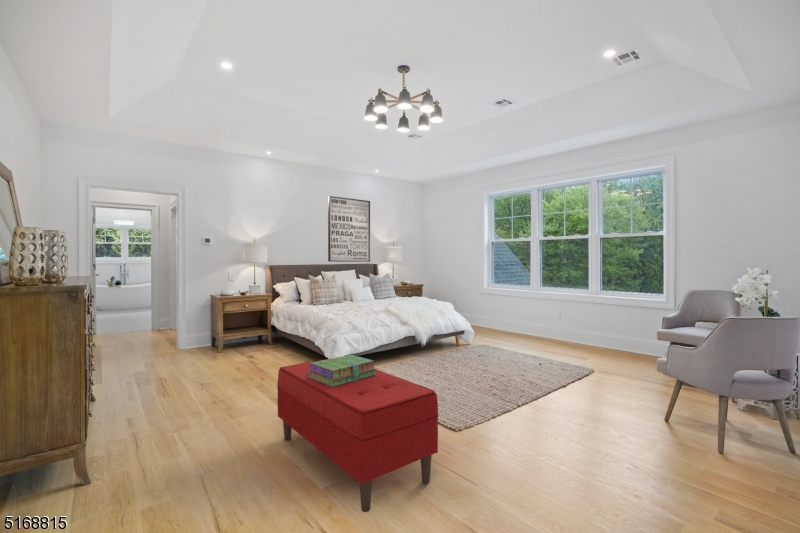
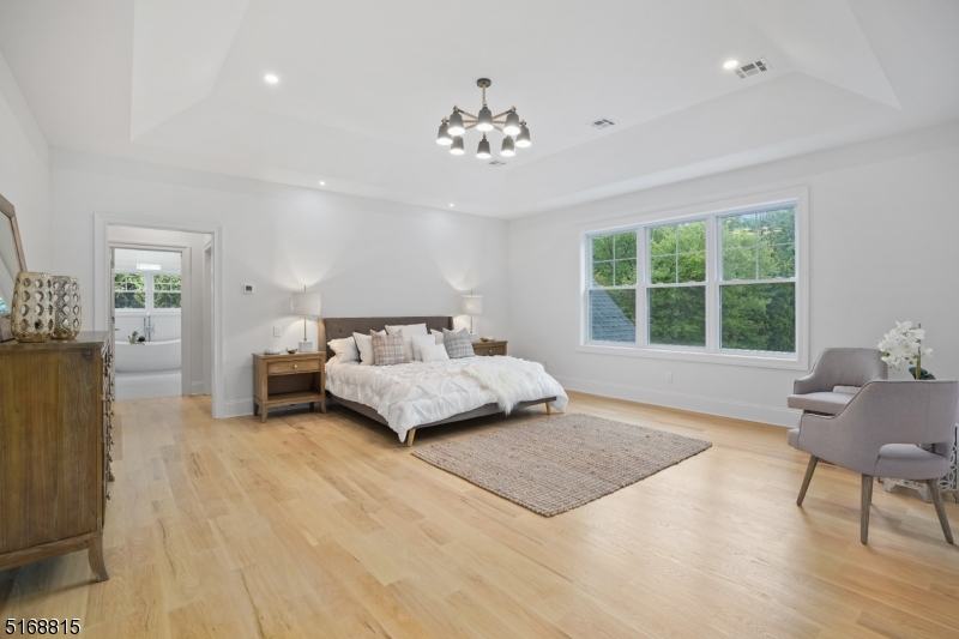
- bench [276,358,439,513]
- wall art [327,195,371,263]
- stack of books [307,354,377,387]
